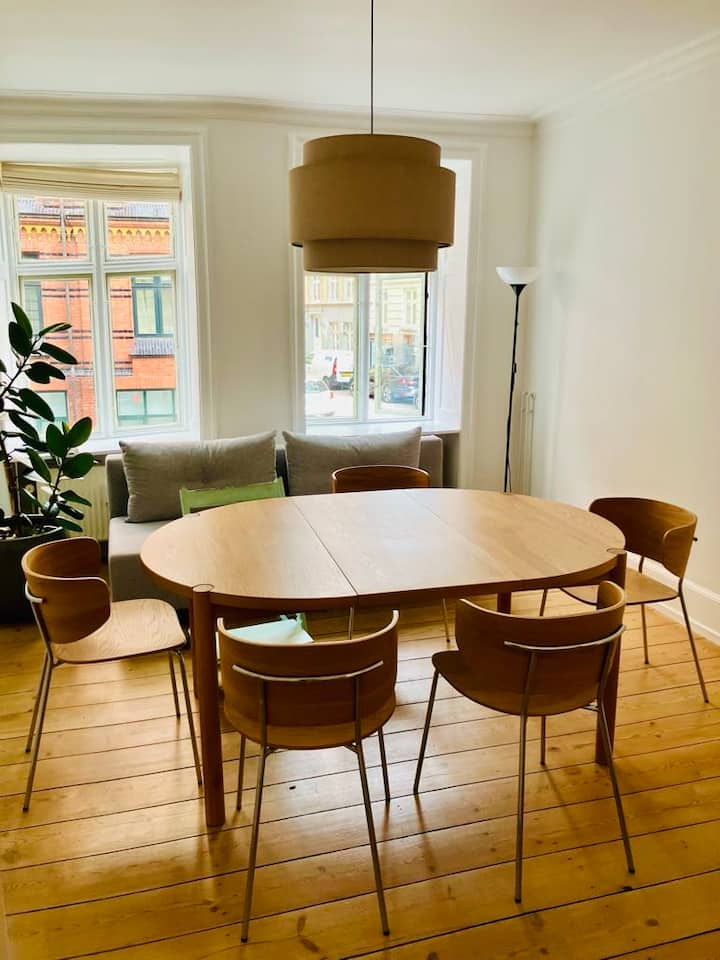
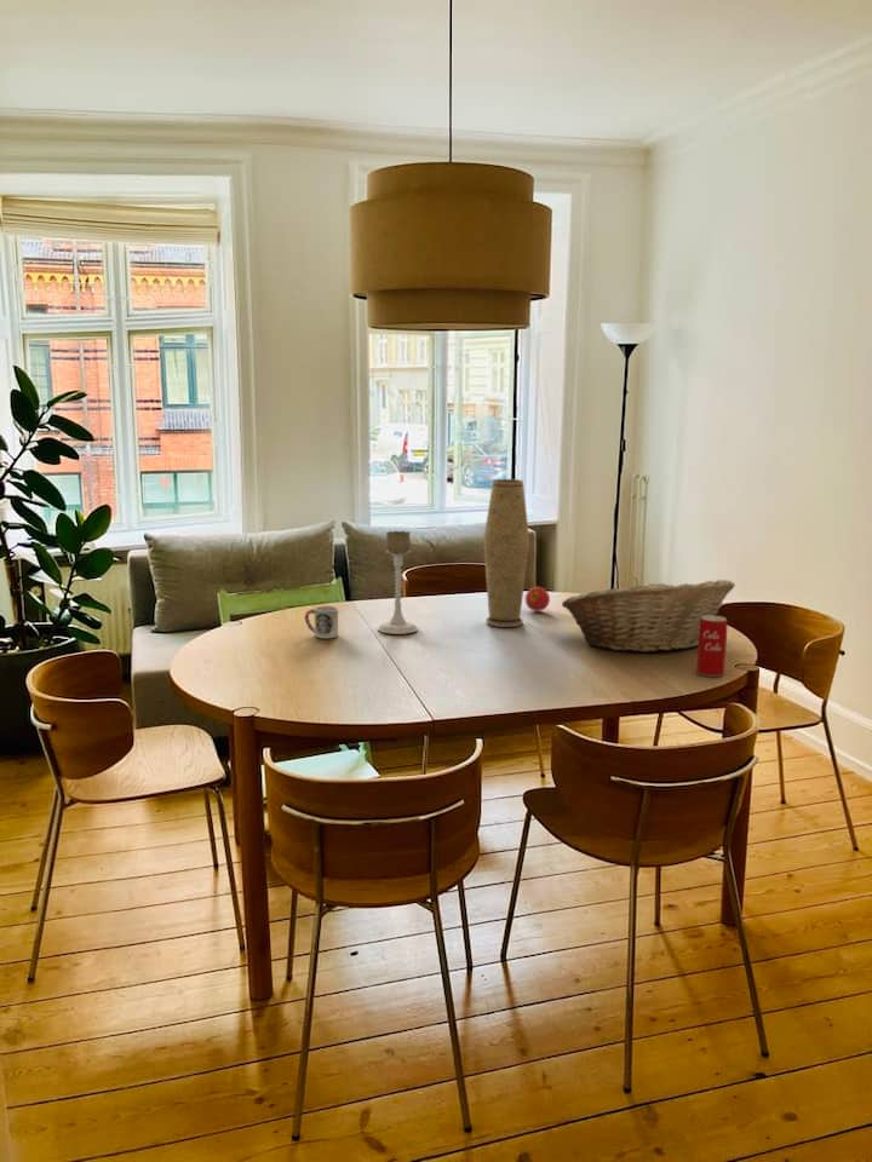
+ vase [482,478,530,628]
+ candle holder [377,530,419,635]
+ beverage can [695,615,729,678]
+ fruit [524,586,551,612]
+ fruit basket [561,576,736,654]
+ cup [304,605,339,639]
